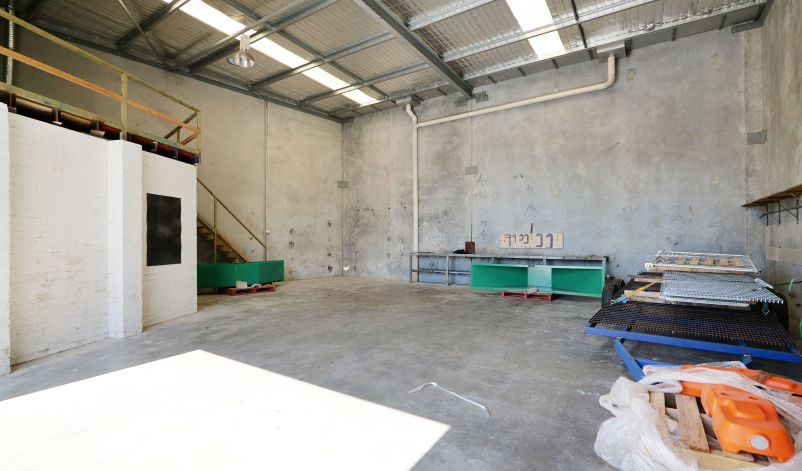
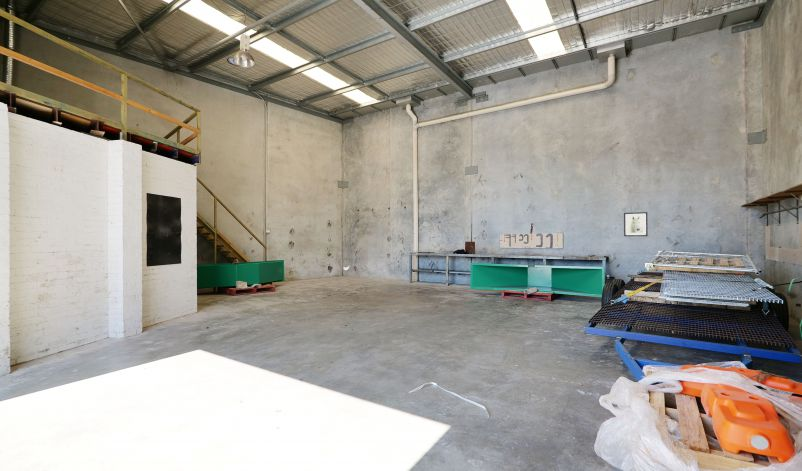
+ wall art [623,211,649,237]
